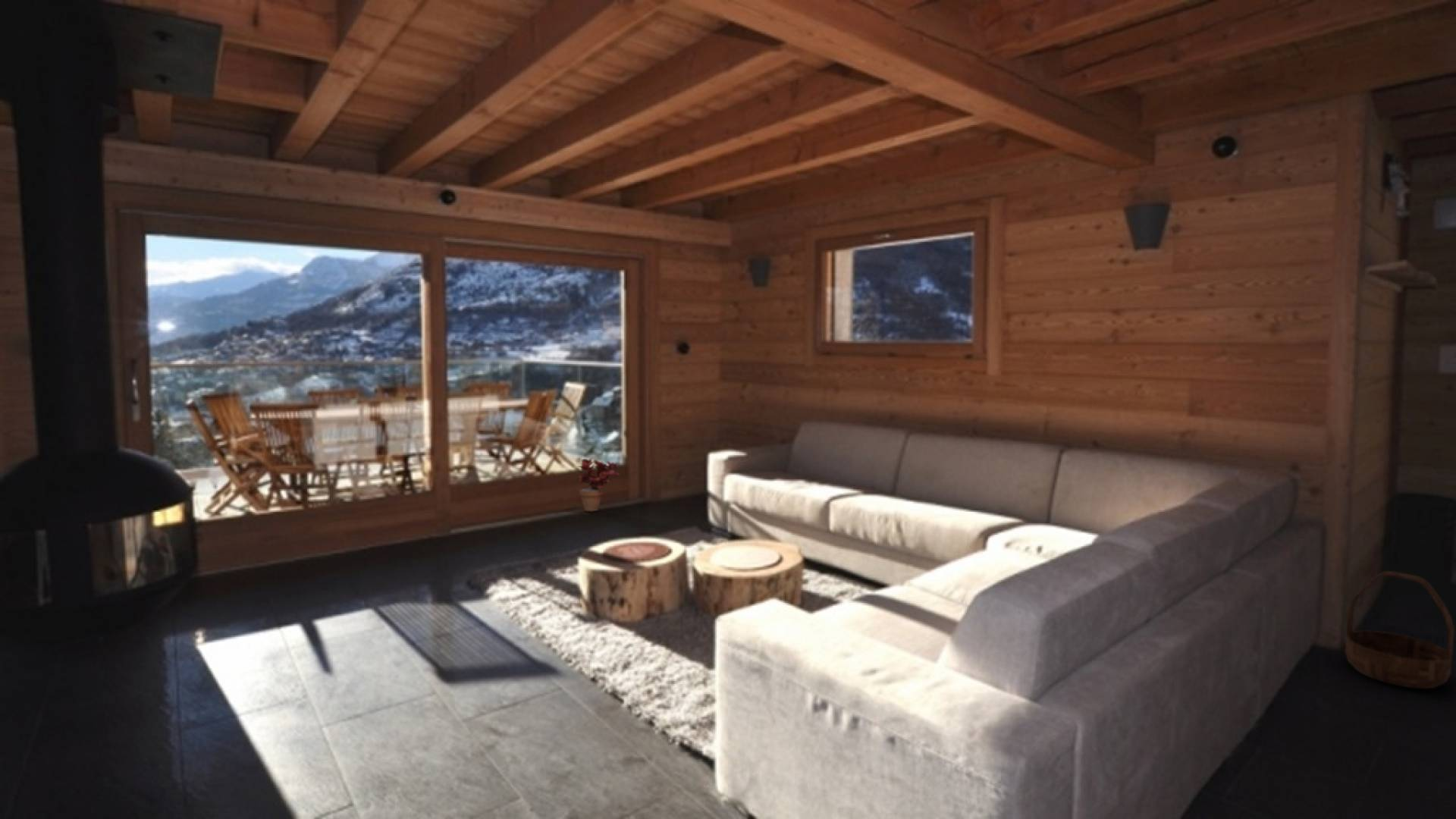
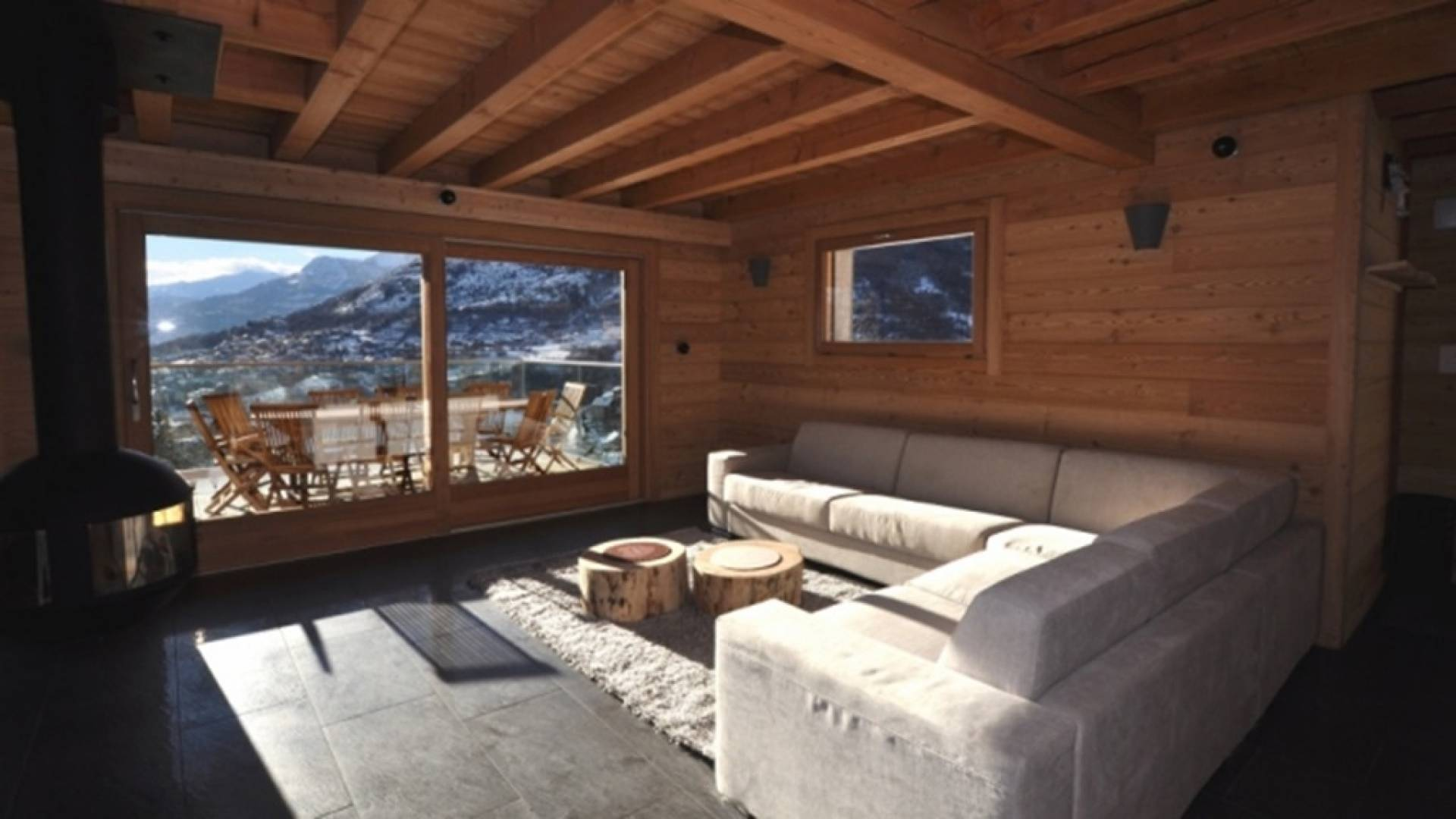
- potted plant [577,457,620,512]
- basket [1345,570,1455,689]
